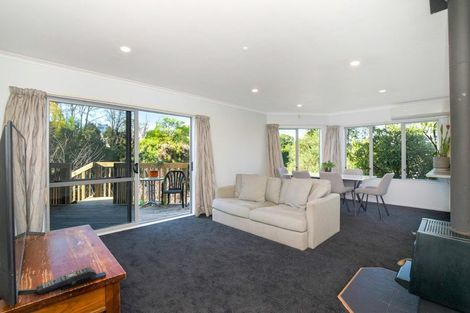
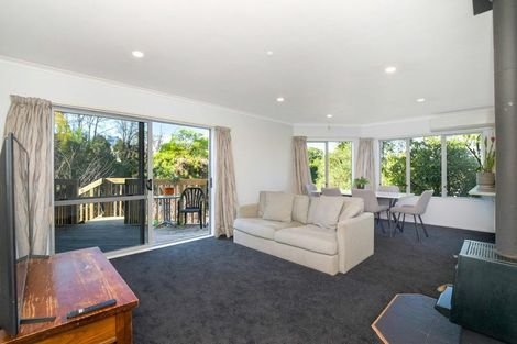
- remote control [35,266,98,295]
